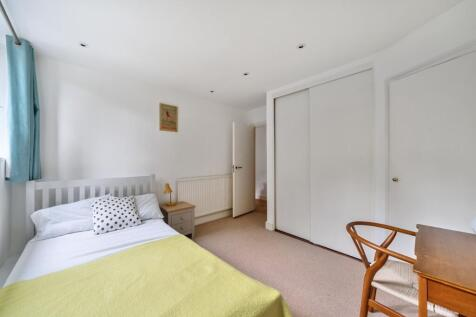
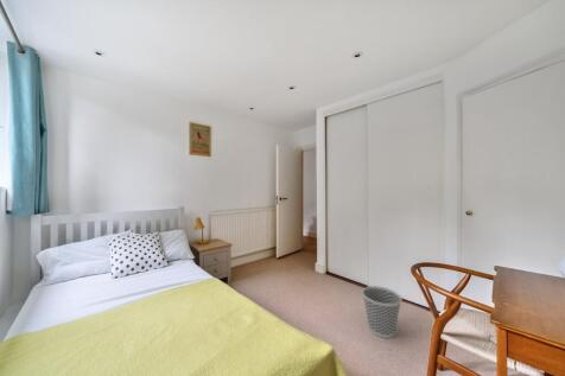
+ wastebasket [361,285,402,339]
